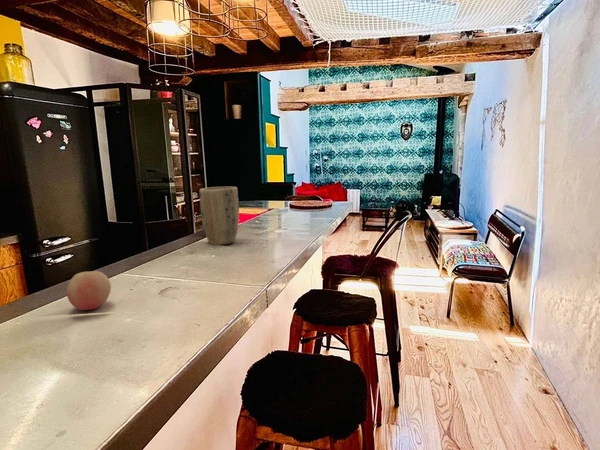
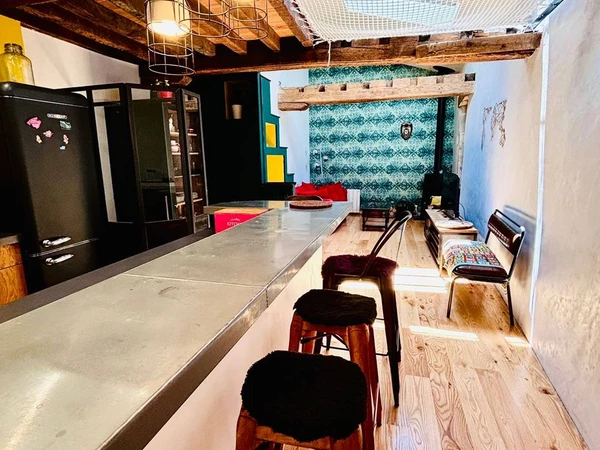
- fruit [66,270,112,311]
- plant pot [199,186,240,246]
